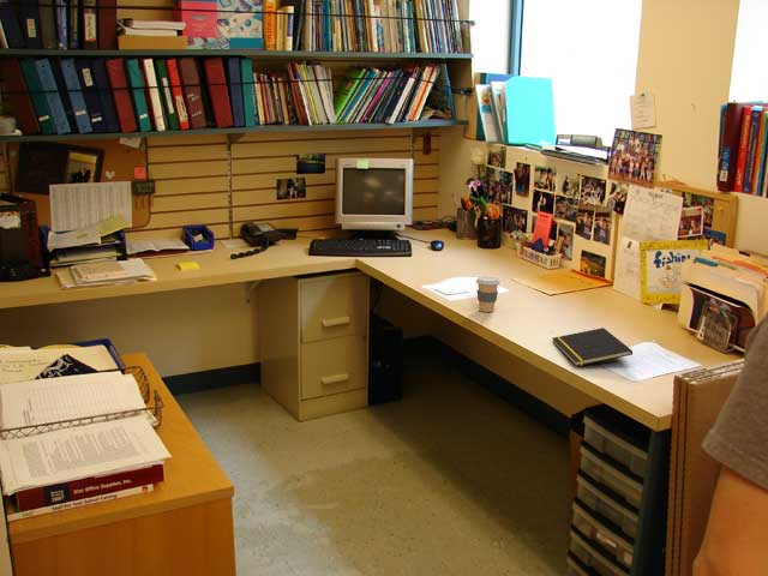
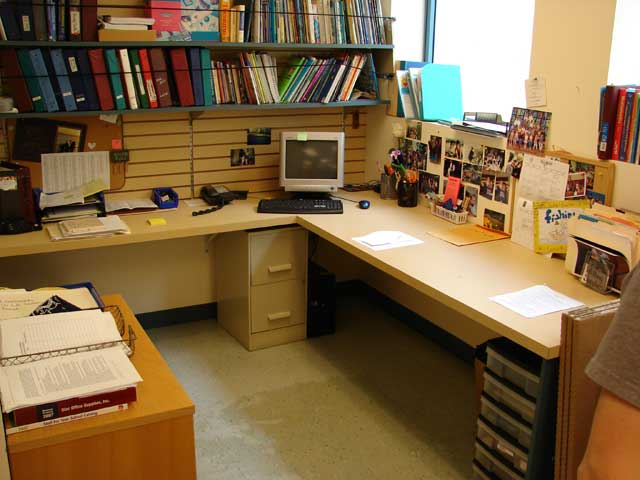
- notepad [551,326,634,367]
- coffee cup [475,276,502,313]
